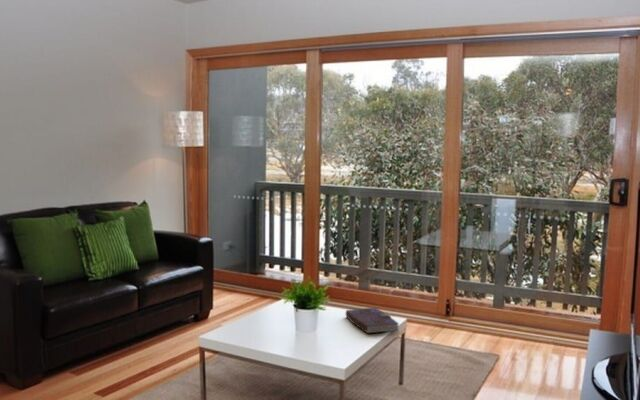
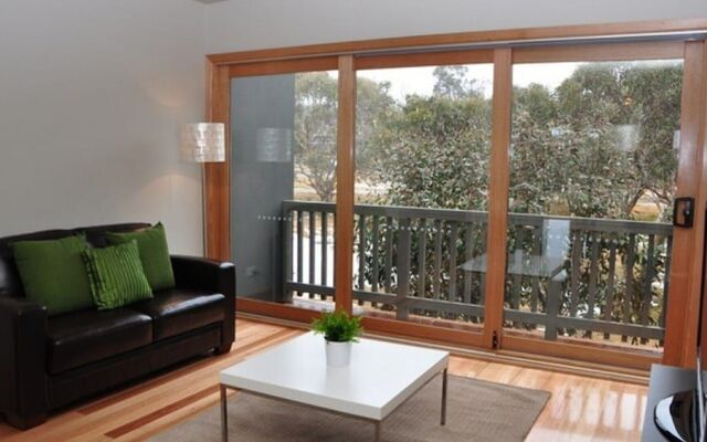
- book [344,307,401,334]
